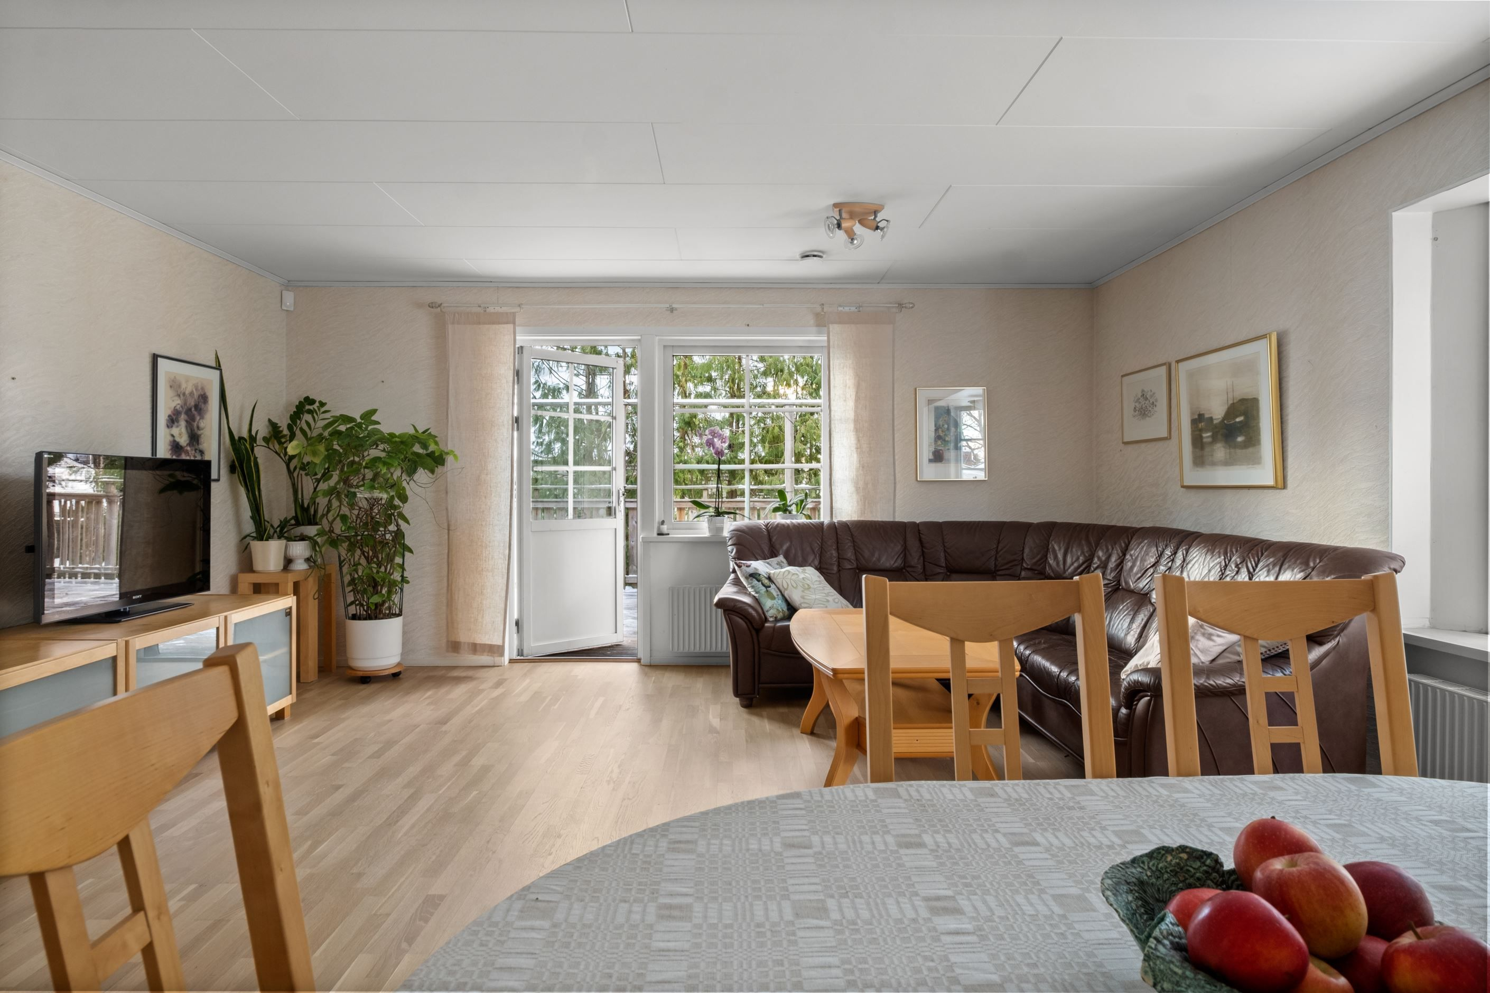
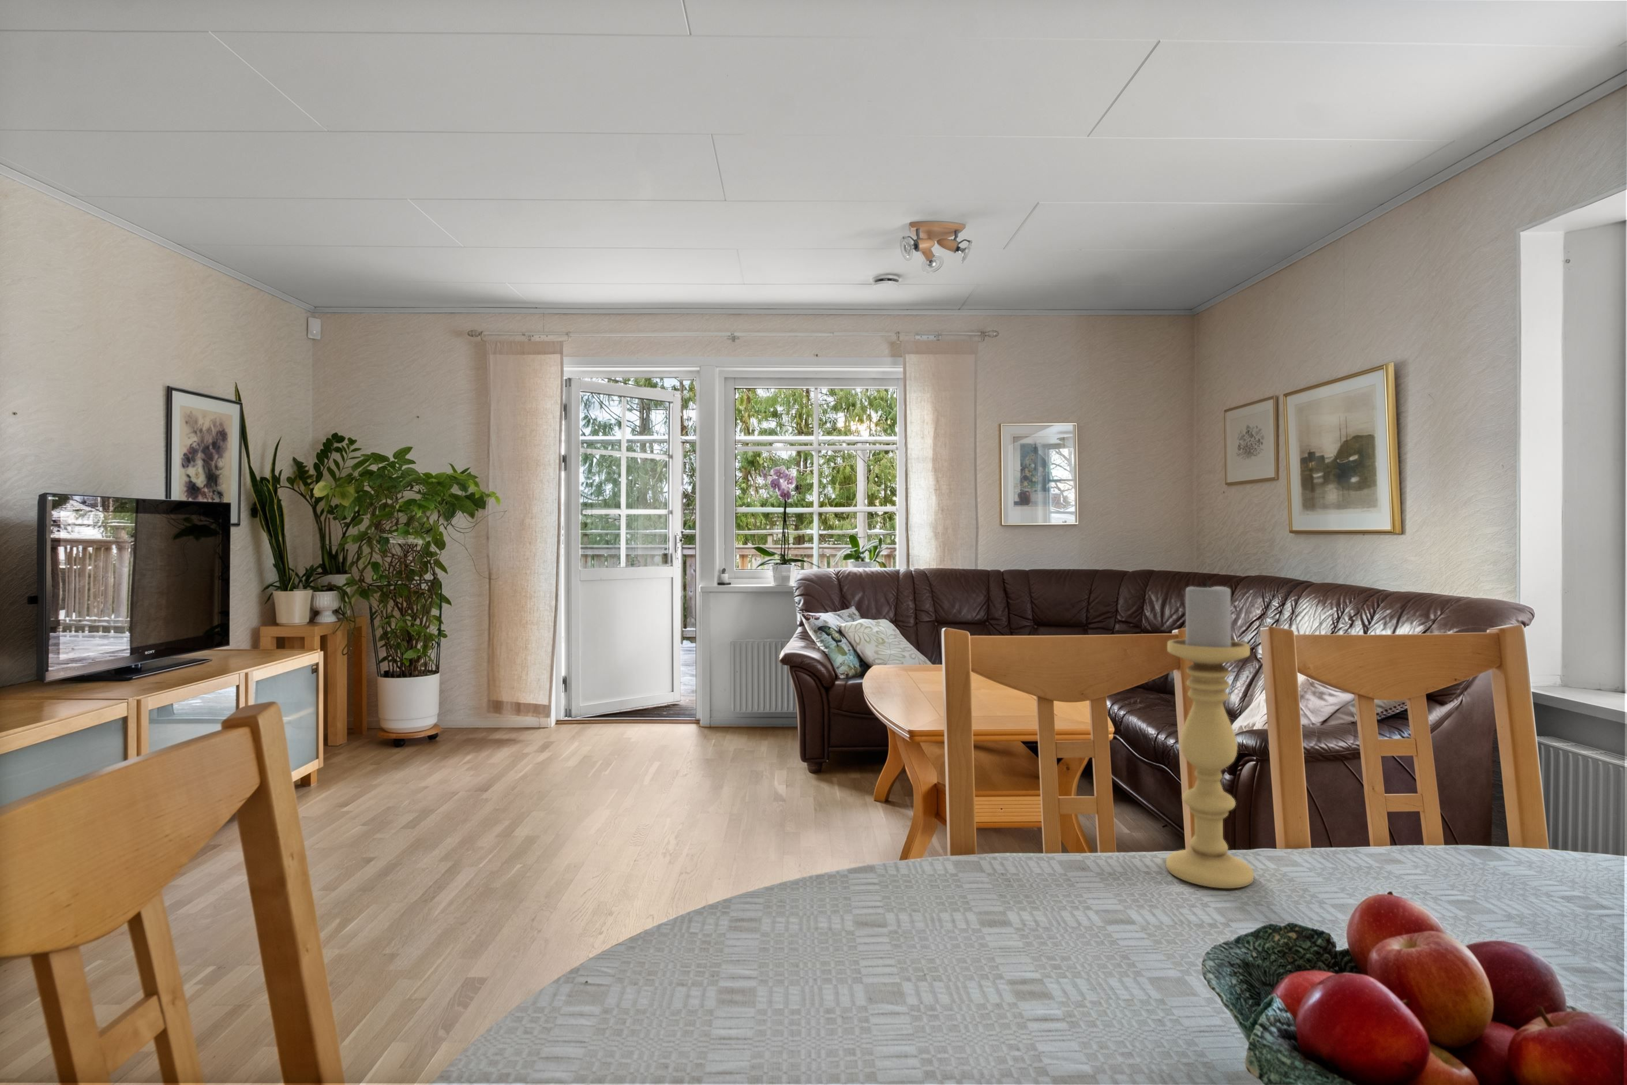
+ candle holder [1166,580,1254,889]
